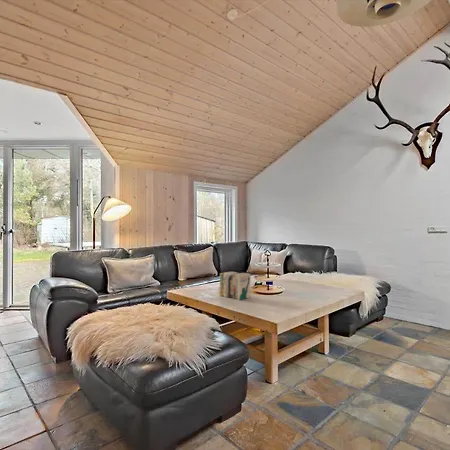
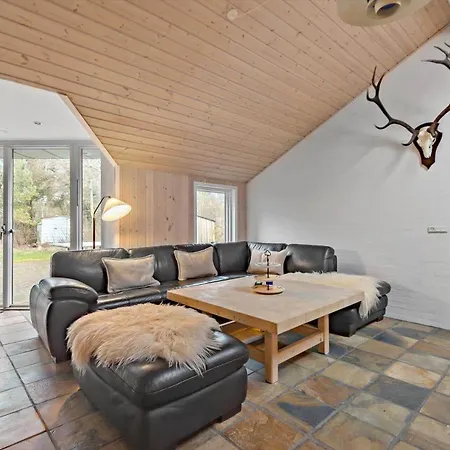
- books [219,271,251,301]
